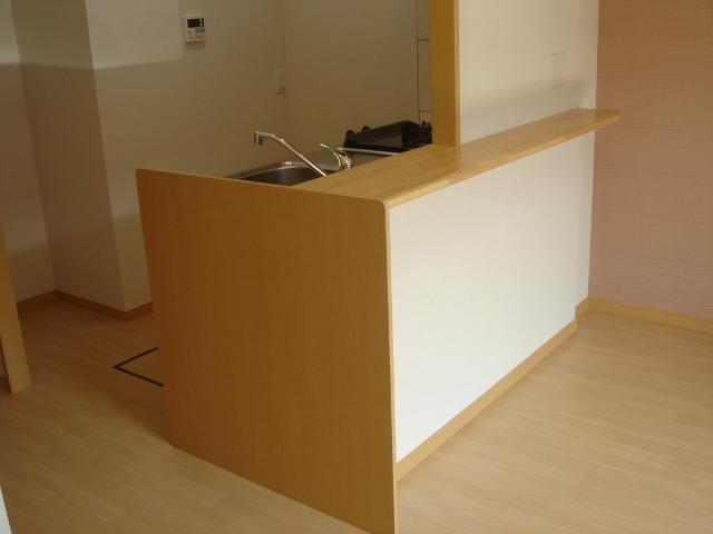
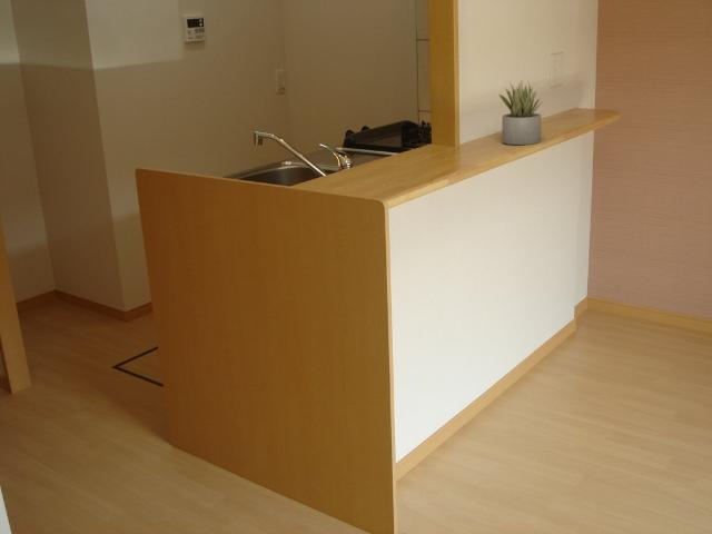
+ succulent plant [498,79,544,146]
